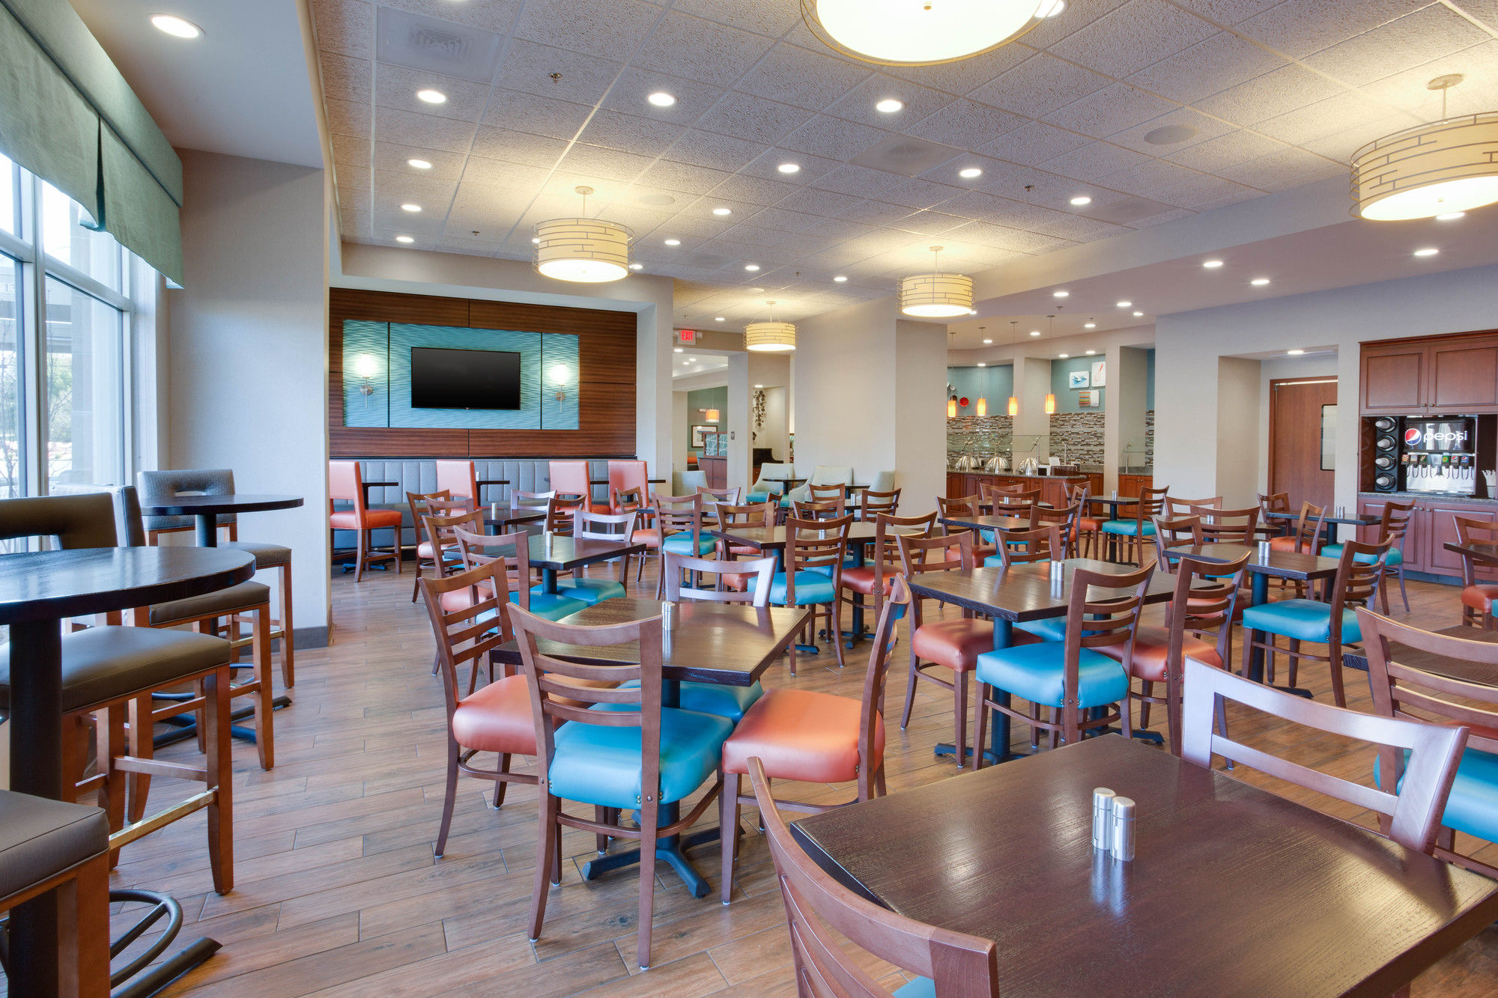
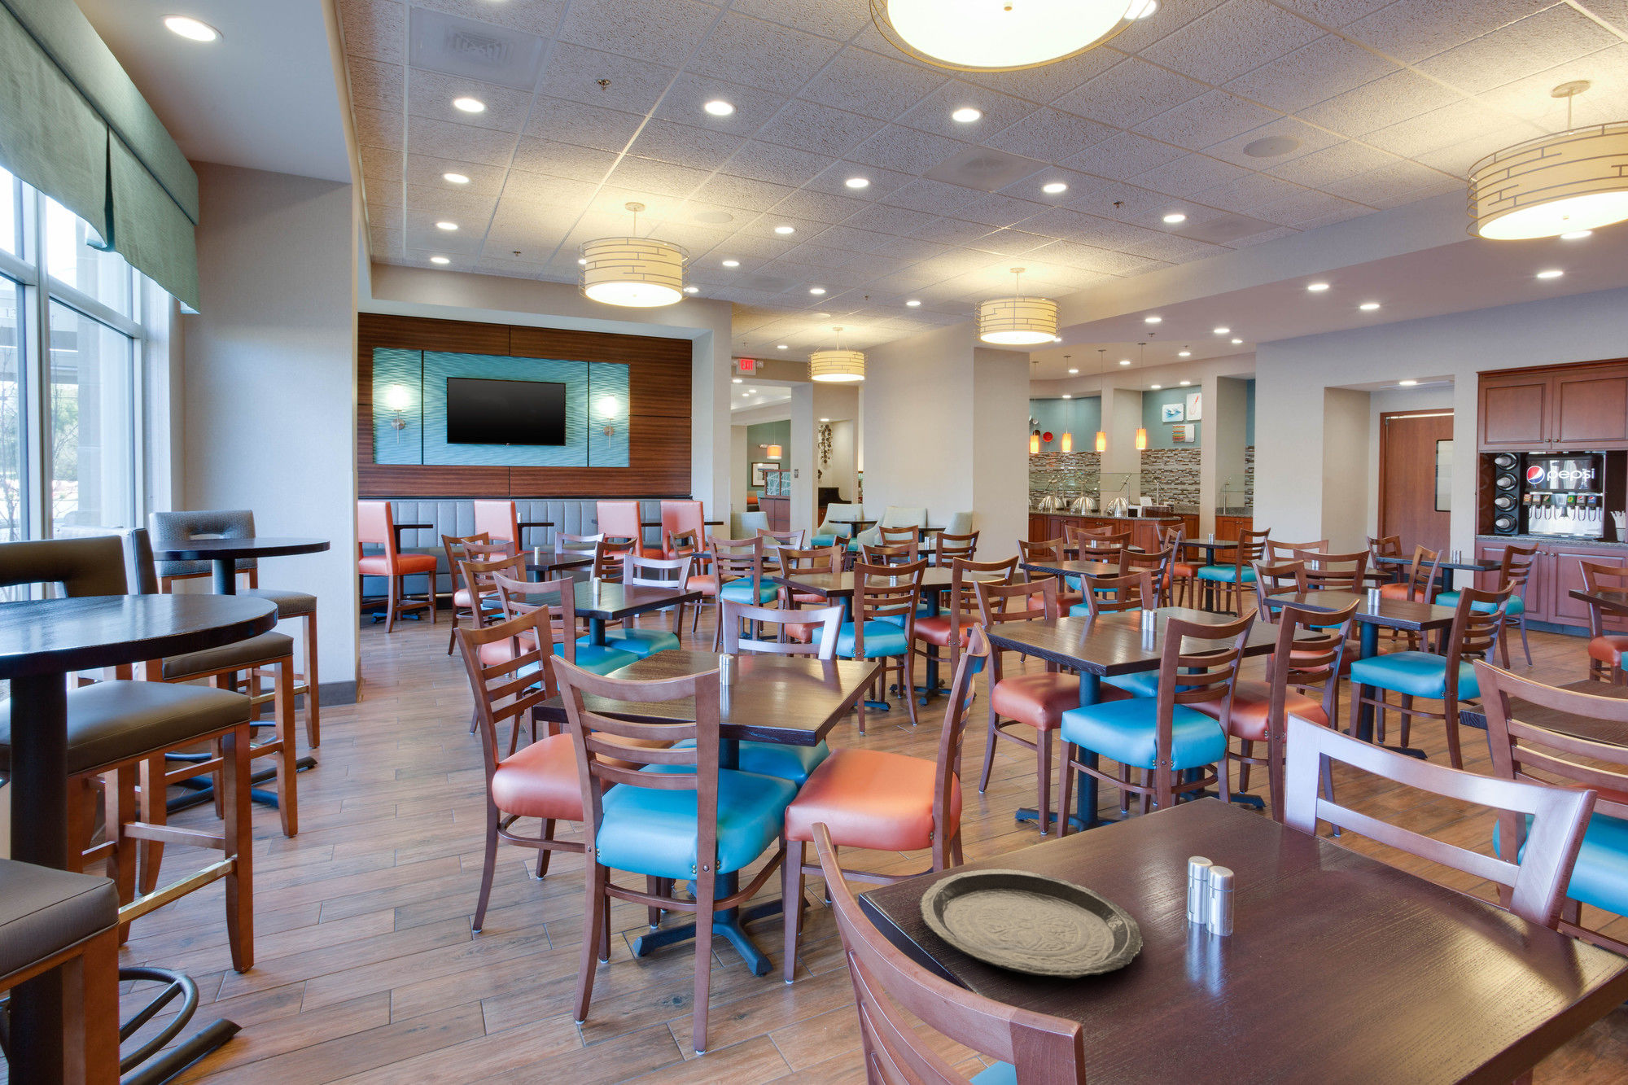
+ plate [919,868,1144,980]
